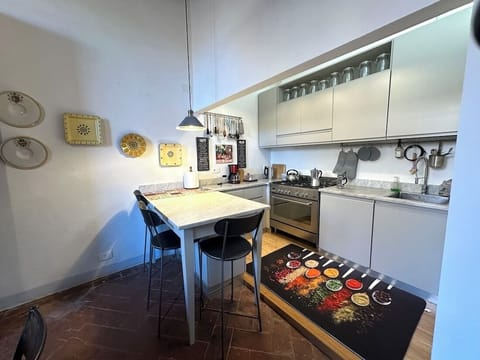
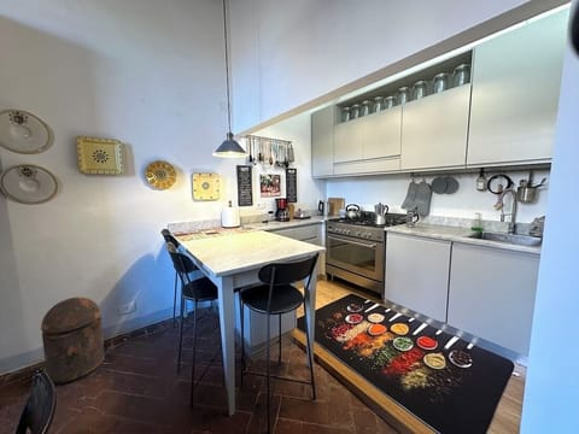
+ trash can [40,297,106,386]
